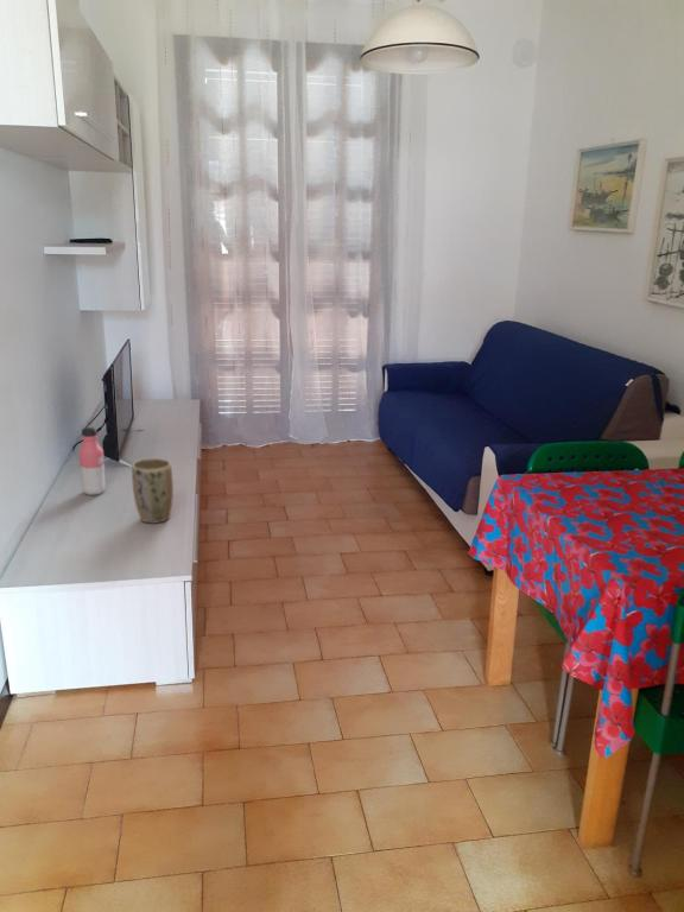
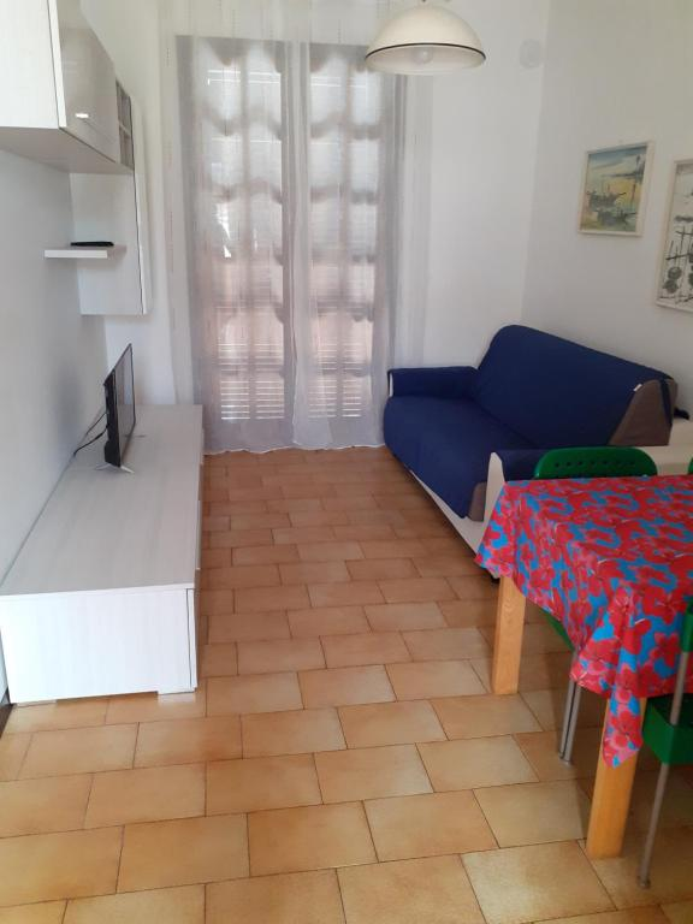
- plant pot [131,457,175,525]
- water bottle [77,426,107,496]
